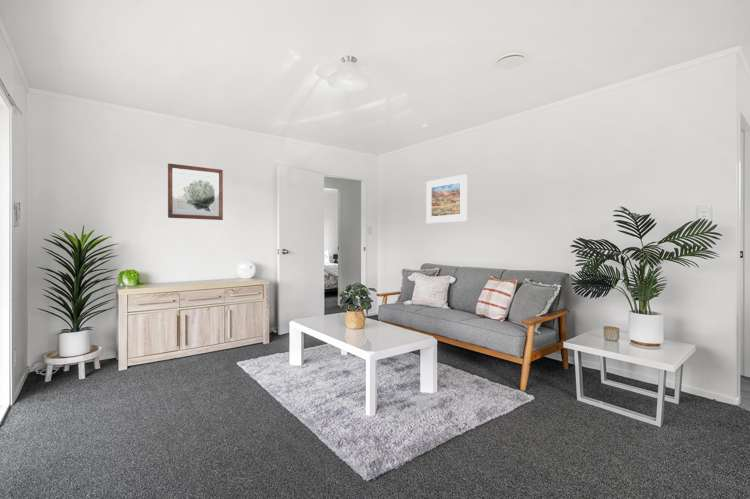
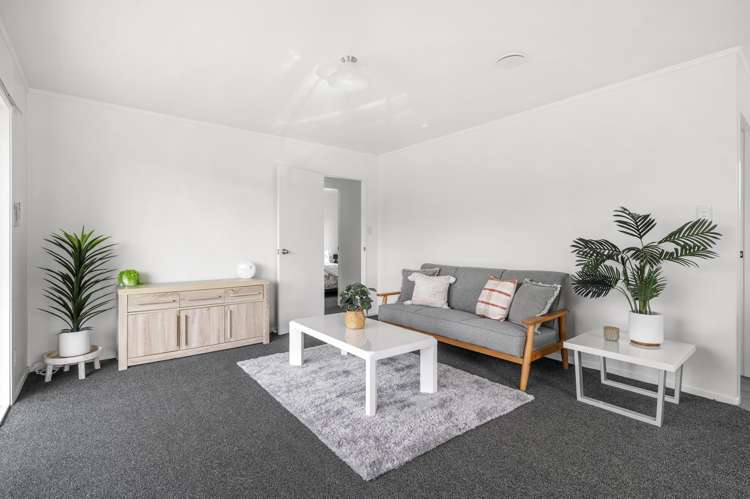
- wall art [167,162,224,221]
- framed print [425,173,468,224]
